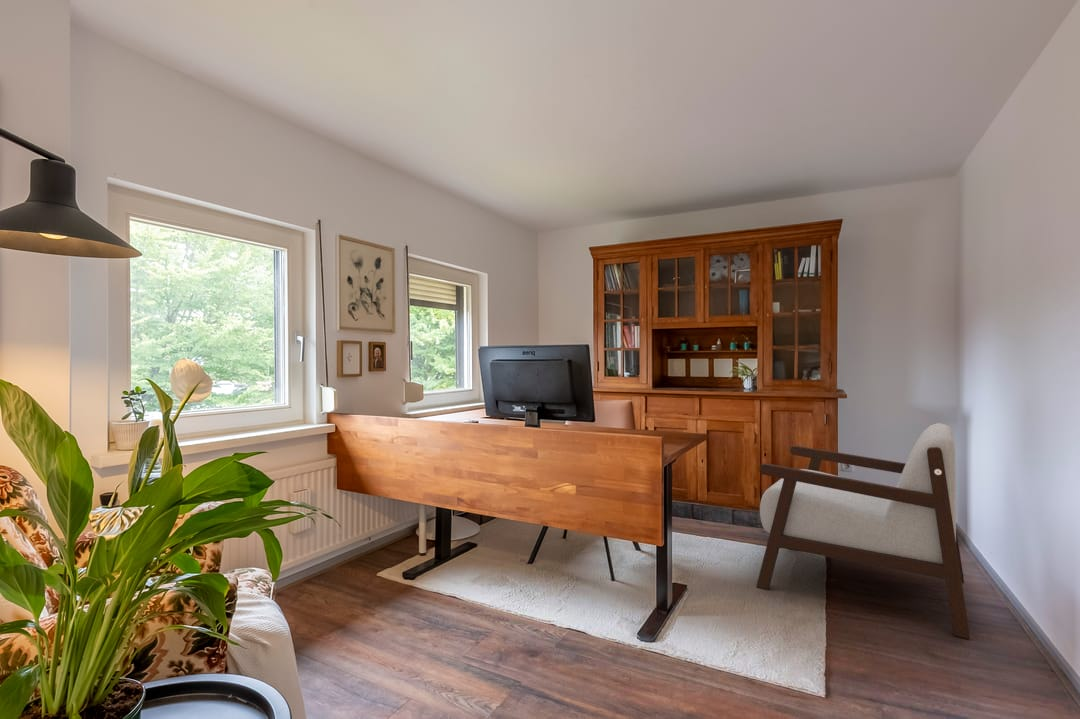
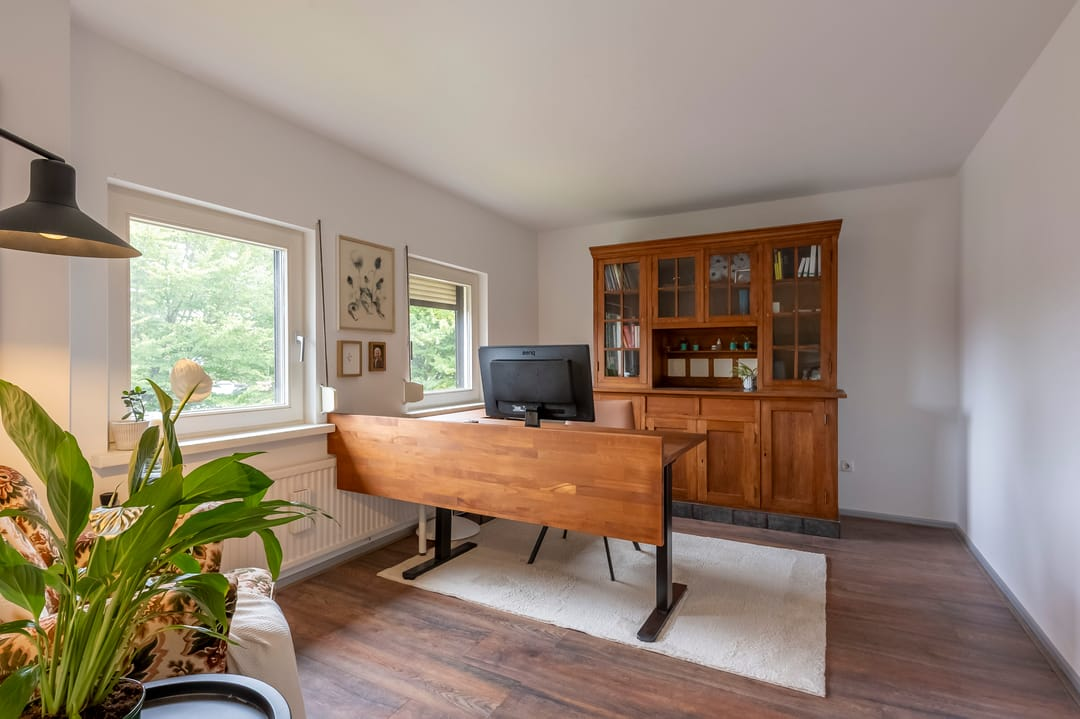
- armchair [755,422,971,640]
